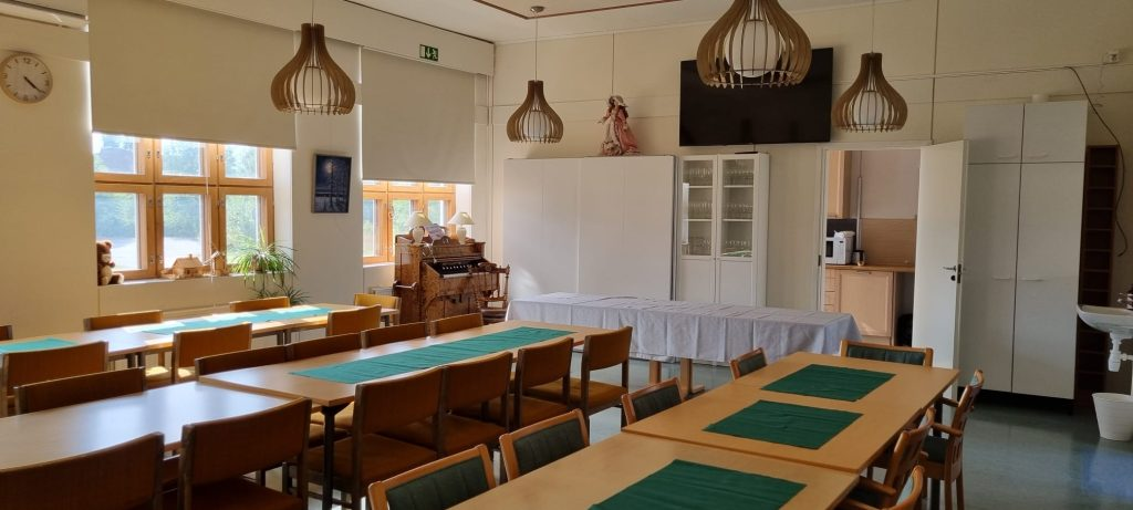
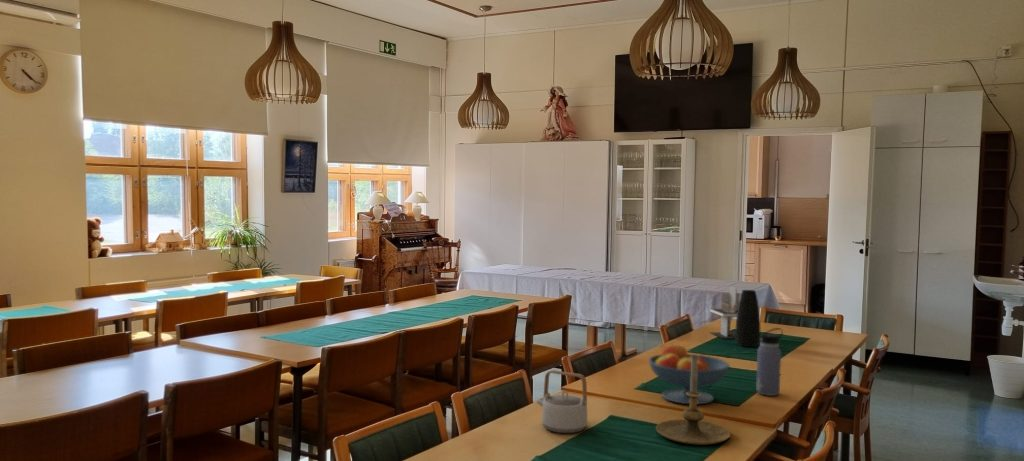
+ candle holder [655,353,731,446]
+ teapot [535,369,589,434]
+ napkin holder [709,286,741,339]
+ water bottle [755,327,784,397]
+ fruit bowl [647,343,731,405]
+ vase [734,289,761,348]
